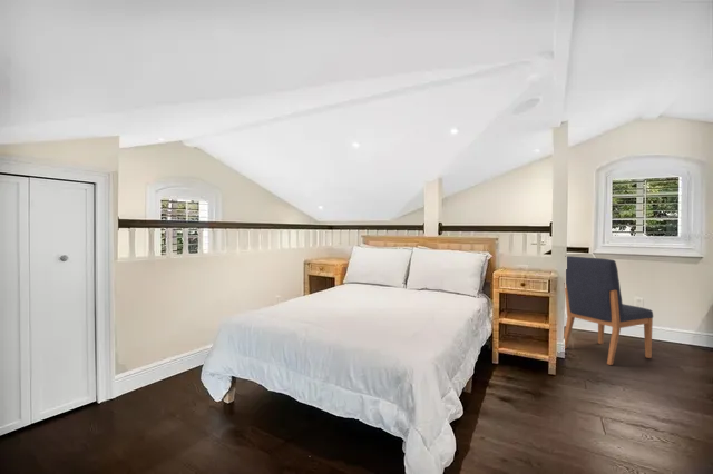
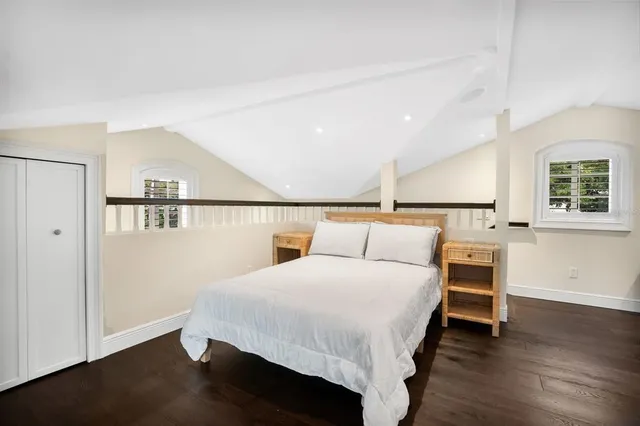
- chair [563,255,654,366]
